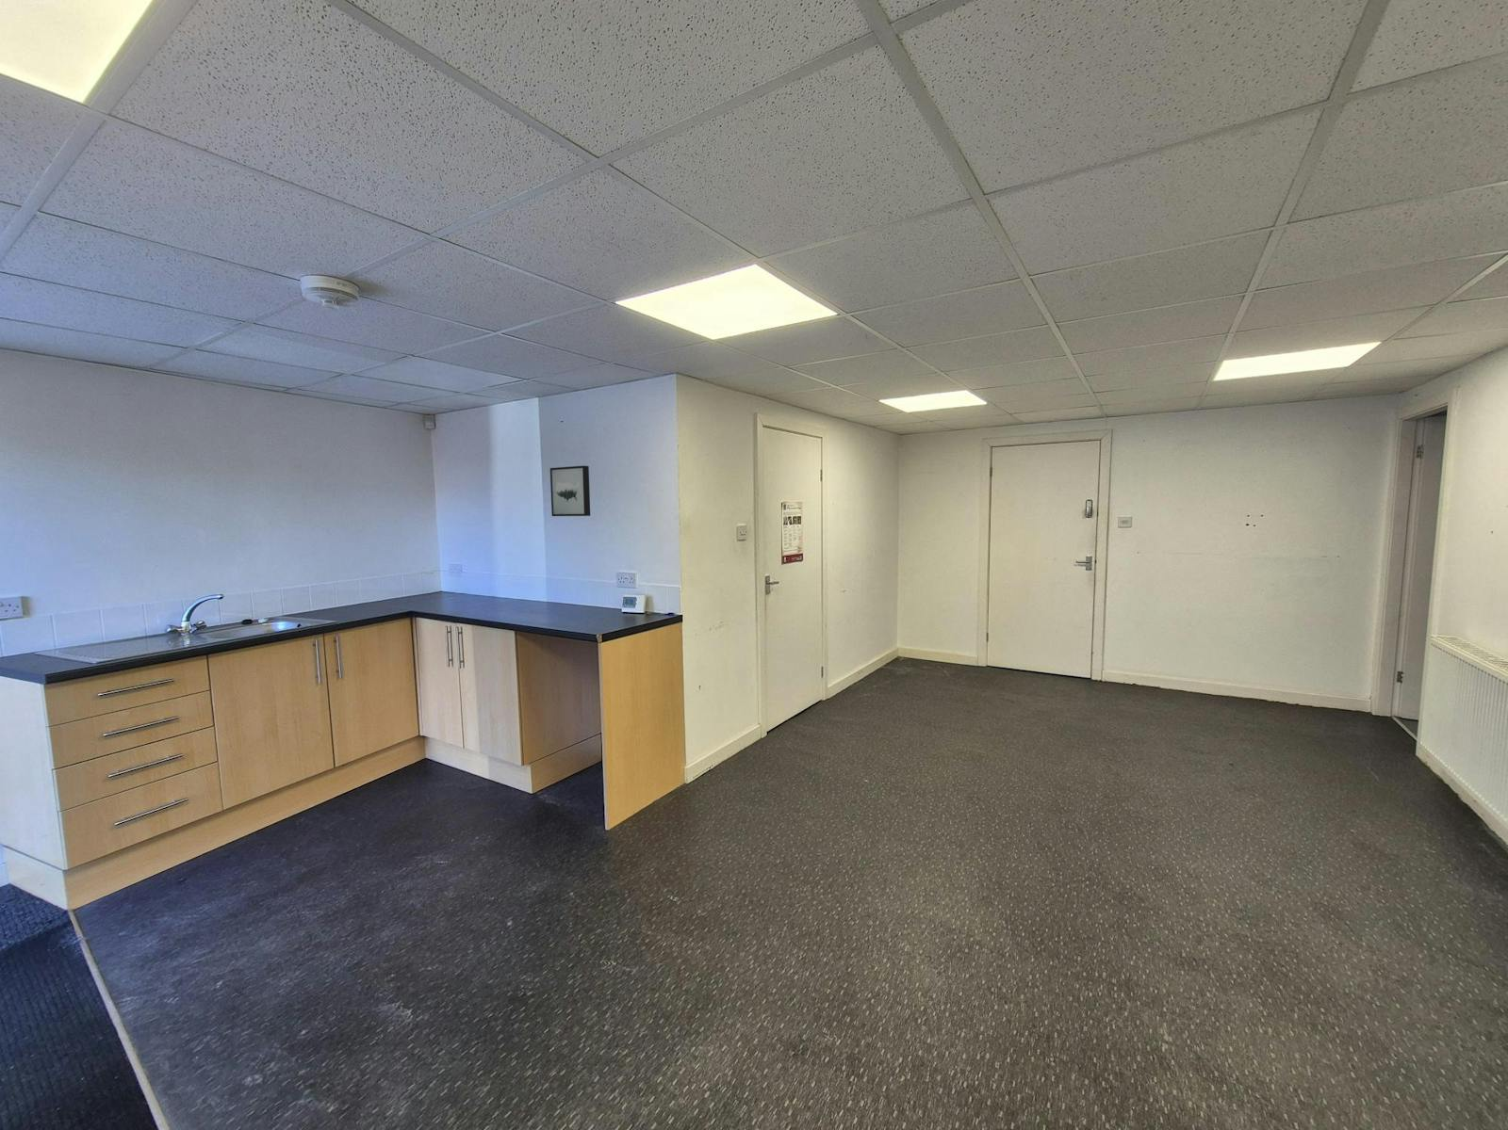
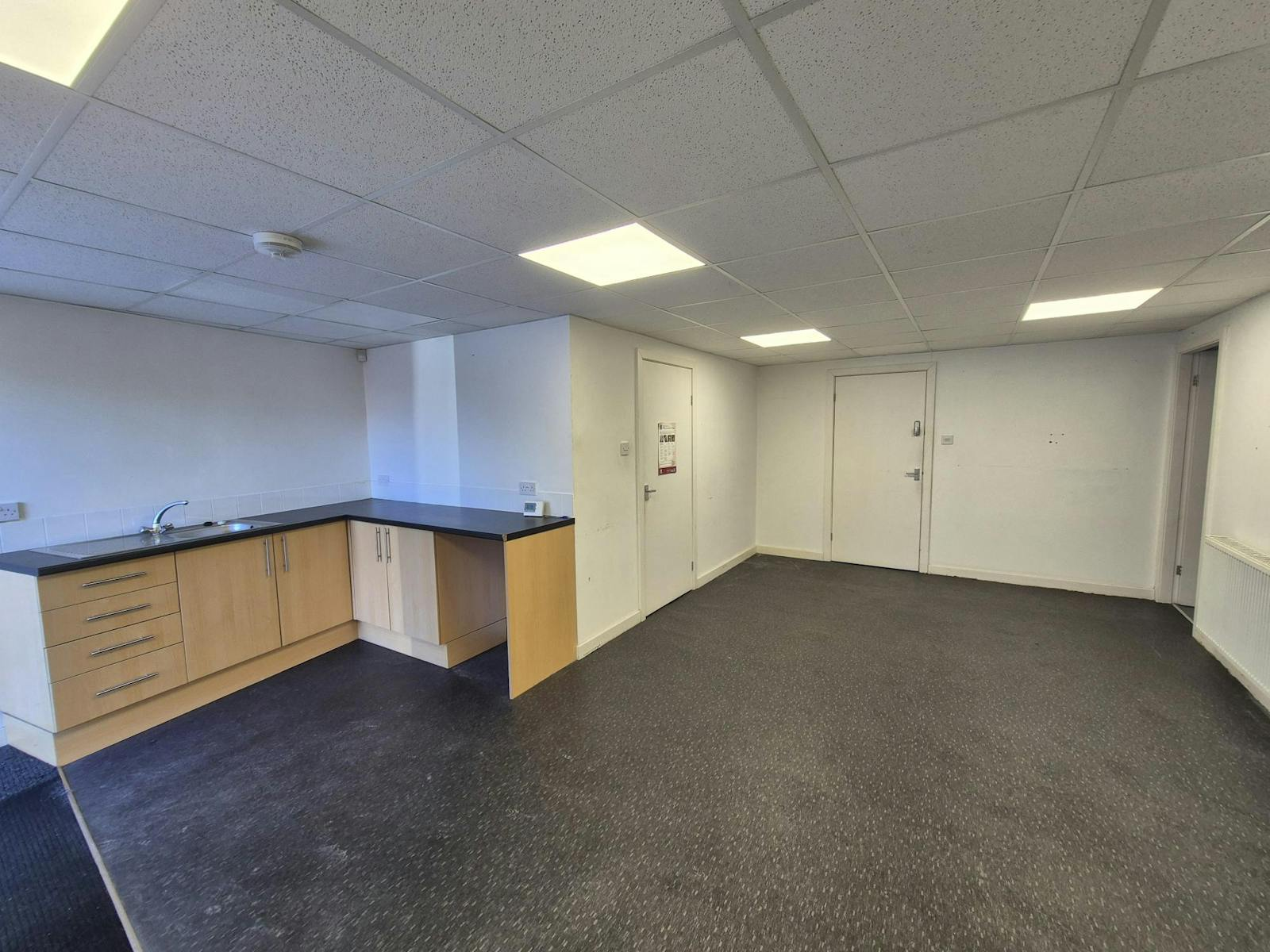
- wall art [550,465,591,518]
